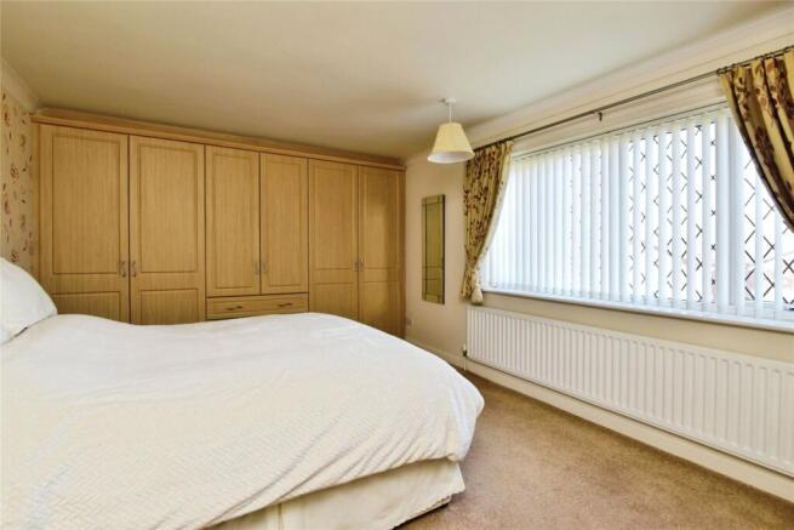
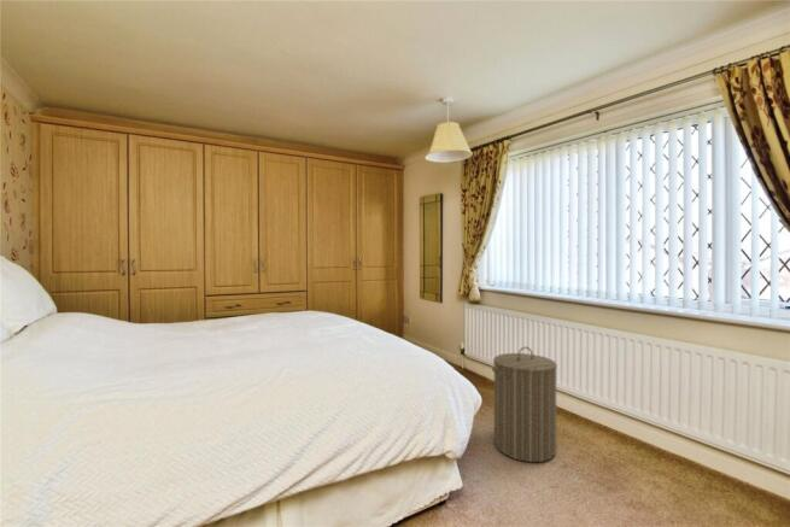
+ laundry hamper [491,346,558,463]
